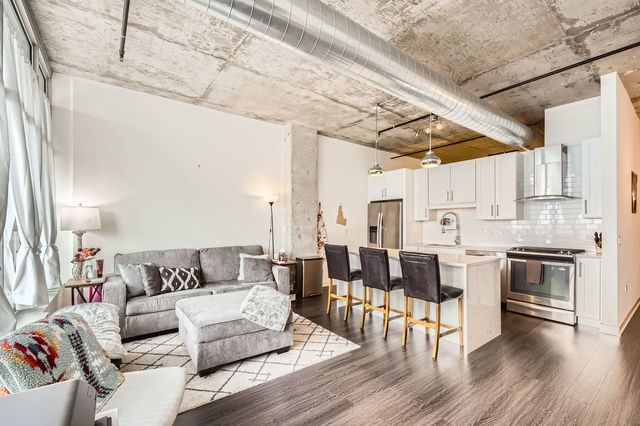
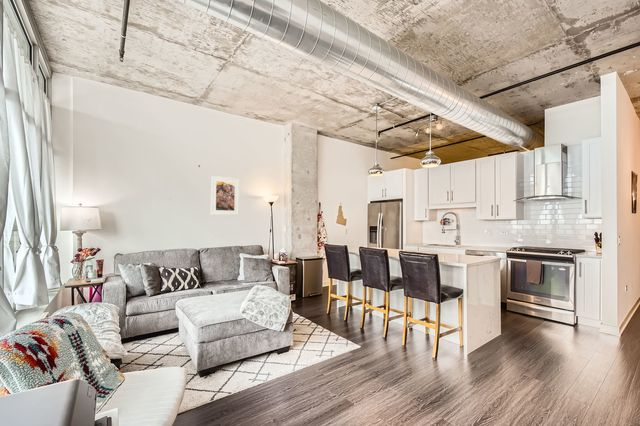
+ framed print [210,175,240,216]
